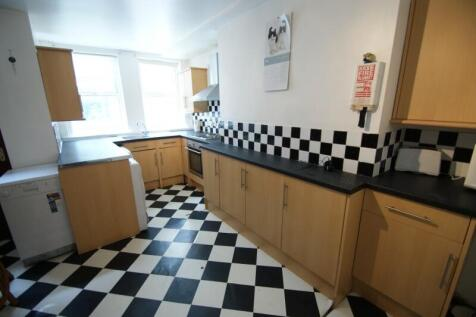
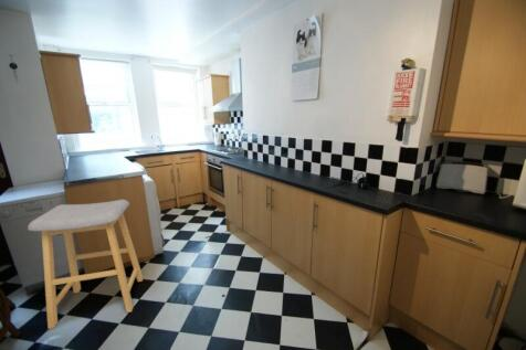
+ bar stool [27,199,144,330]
